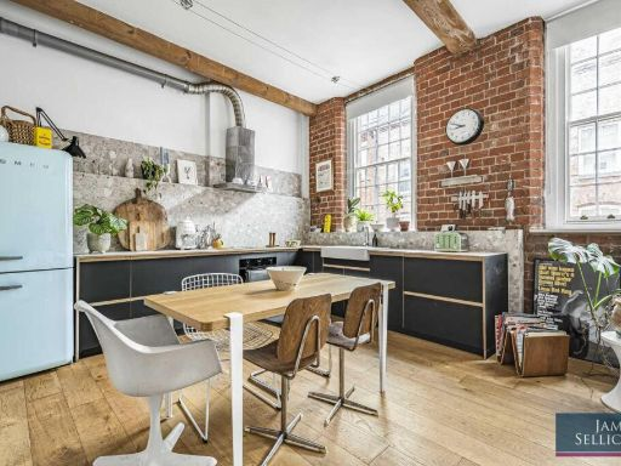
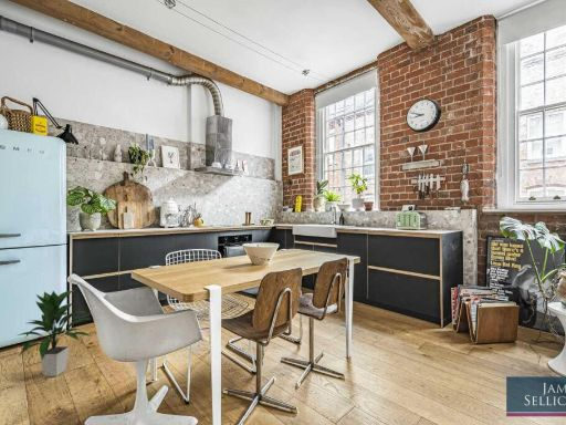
+ indoor plant [18,289,92,377]
